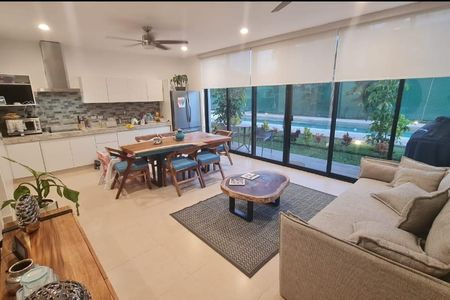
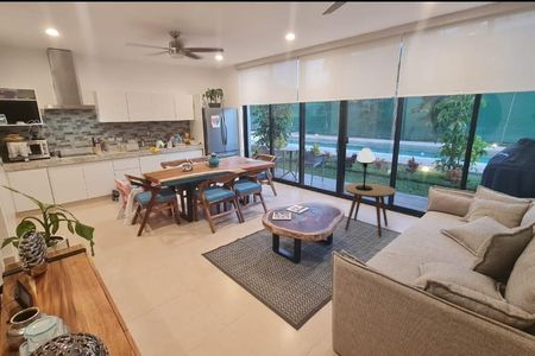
+ side table [344,182,397,239]
+ table lamp [355,147,376,191]
